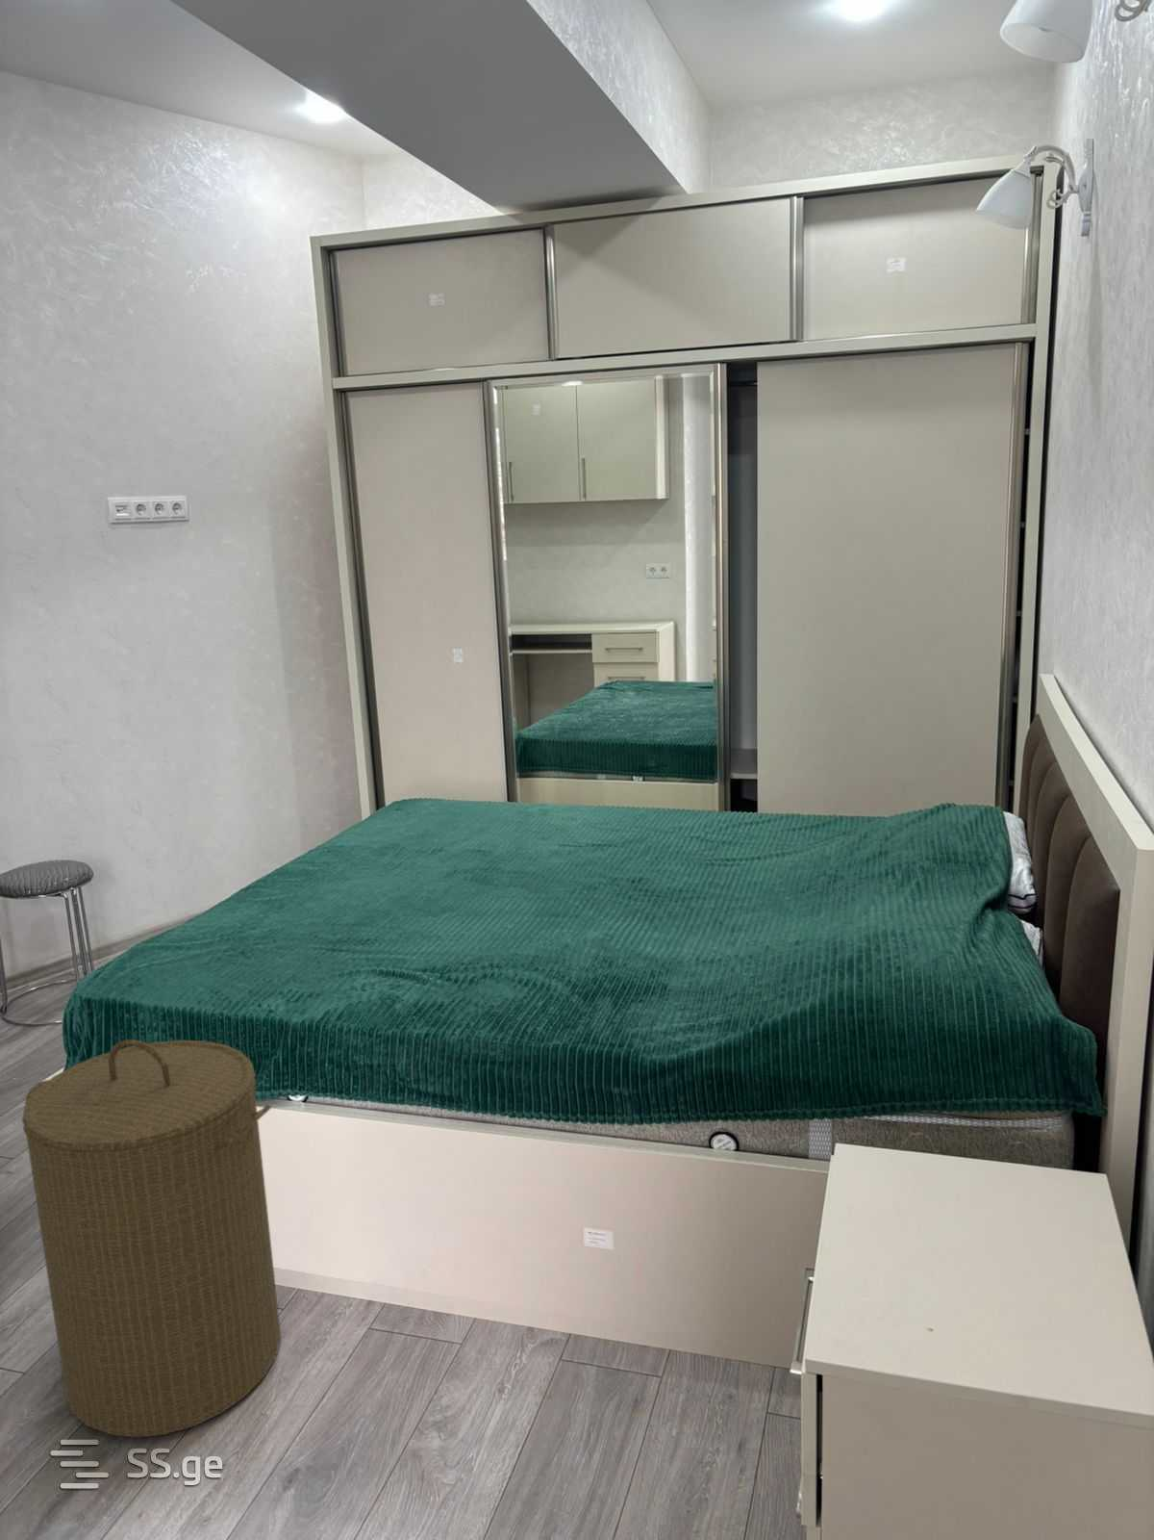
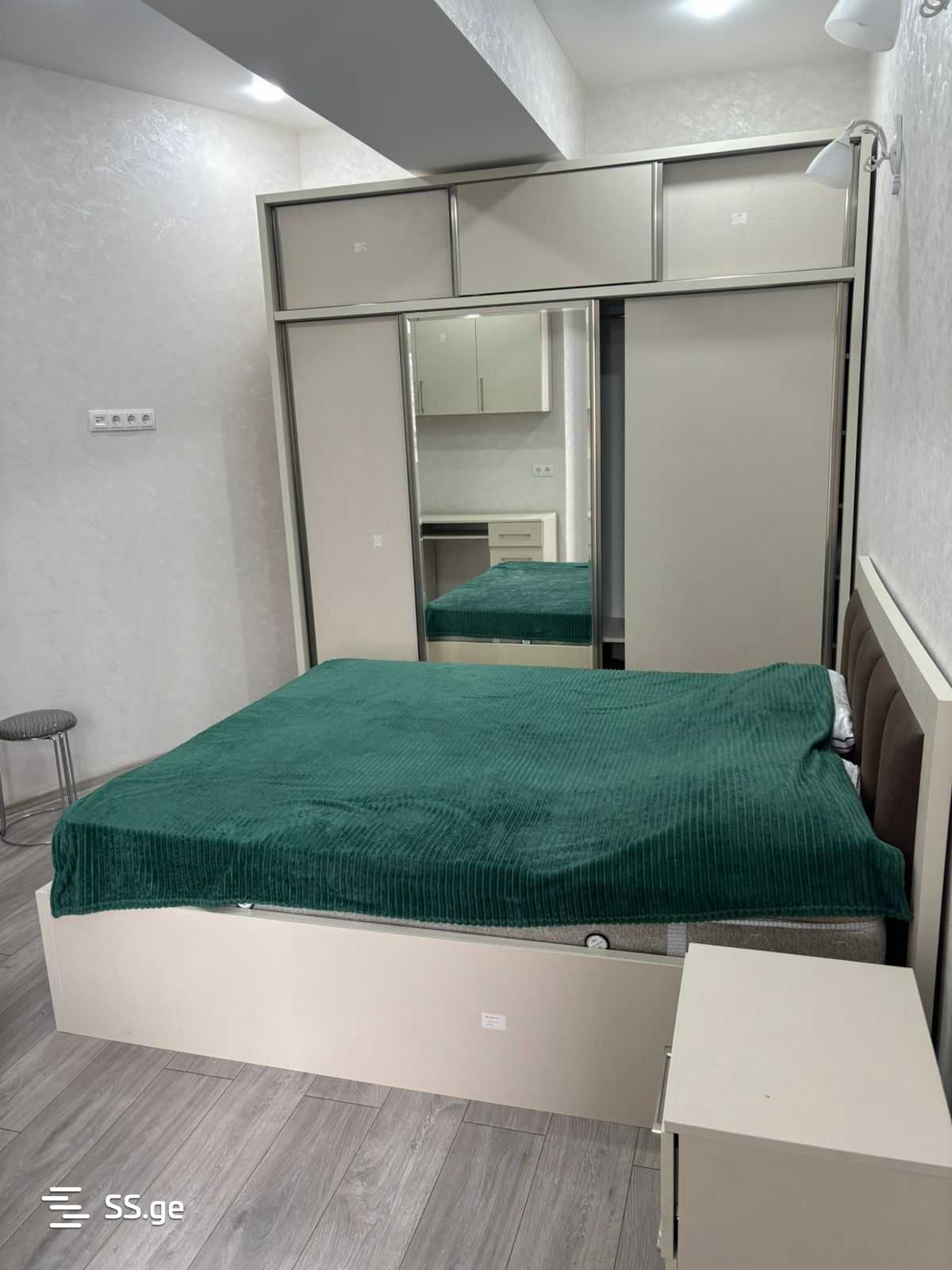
- laundry hamper [21,1038,281,1439]
